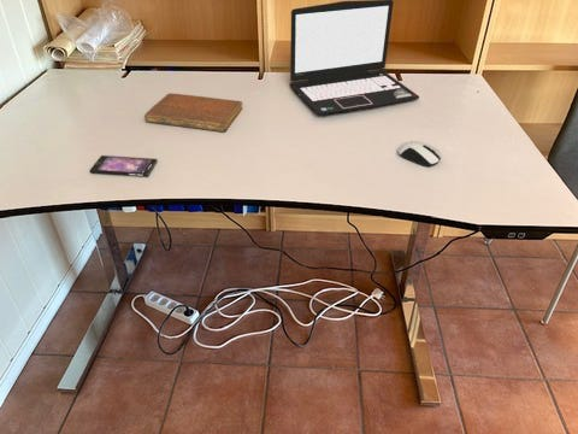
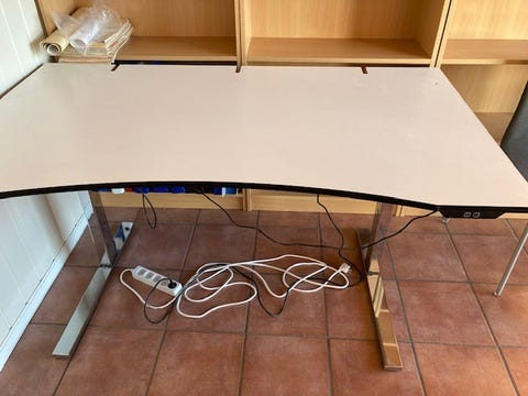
- notebook [143,93,243,134]
- smartphone [89,154,159,178]
- computer mouse [397,140,443,168]
- laptop [289,0,420,116]
